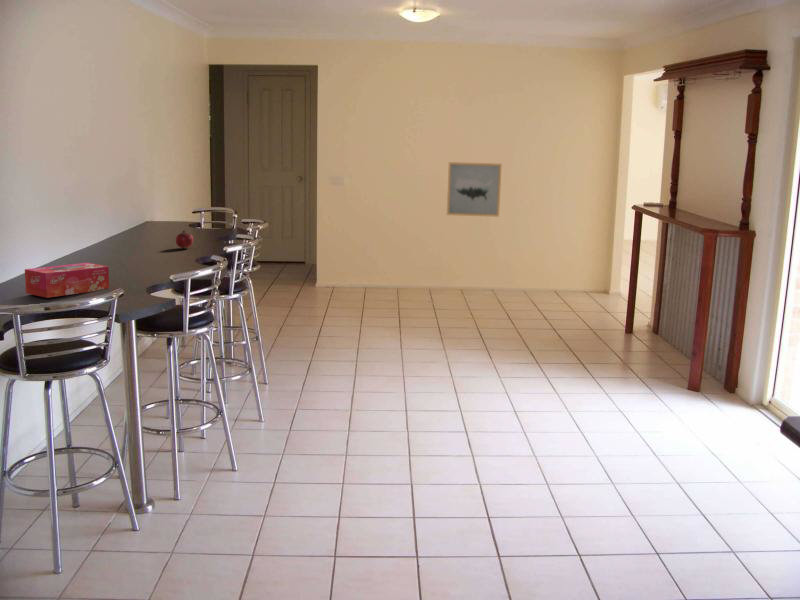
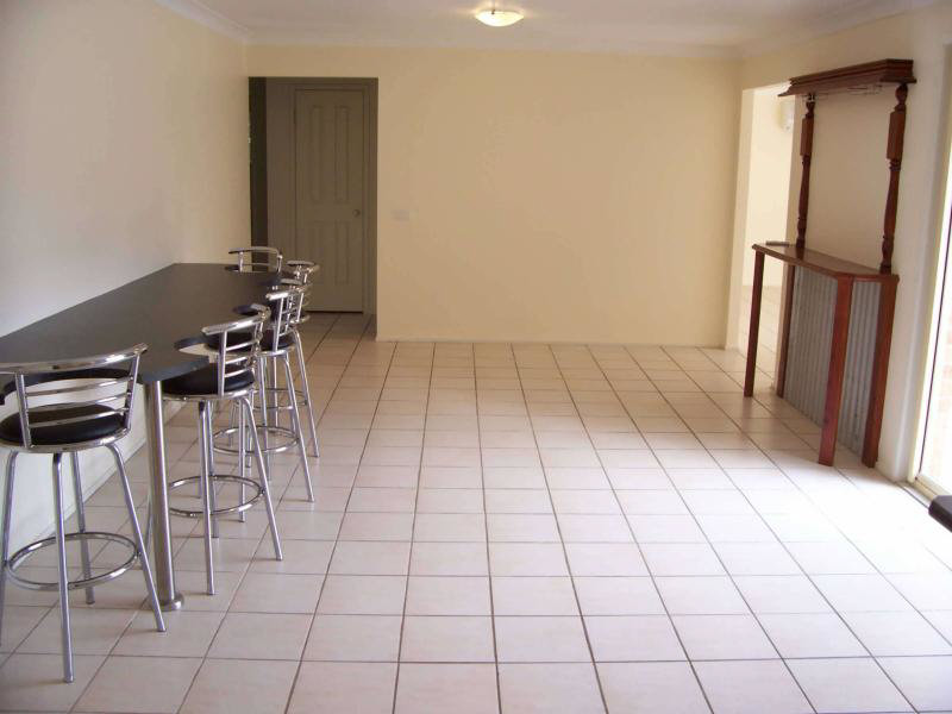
- wall art [446,161,503,218]
- fruit [175,229,194,250]
- tissue box [24,262,110,299]
